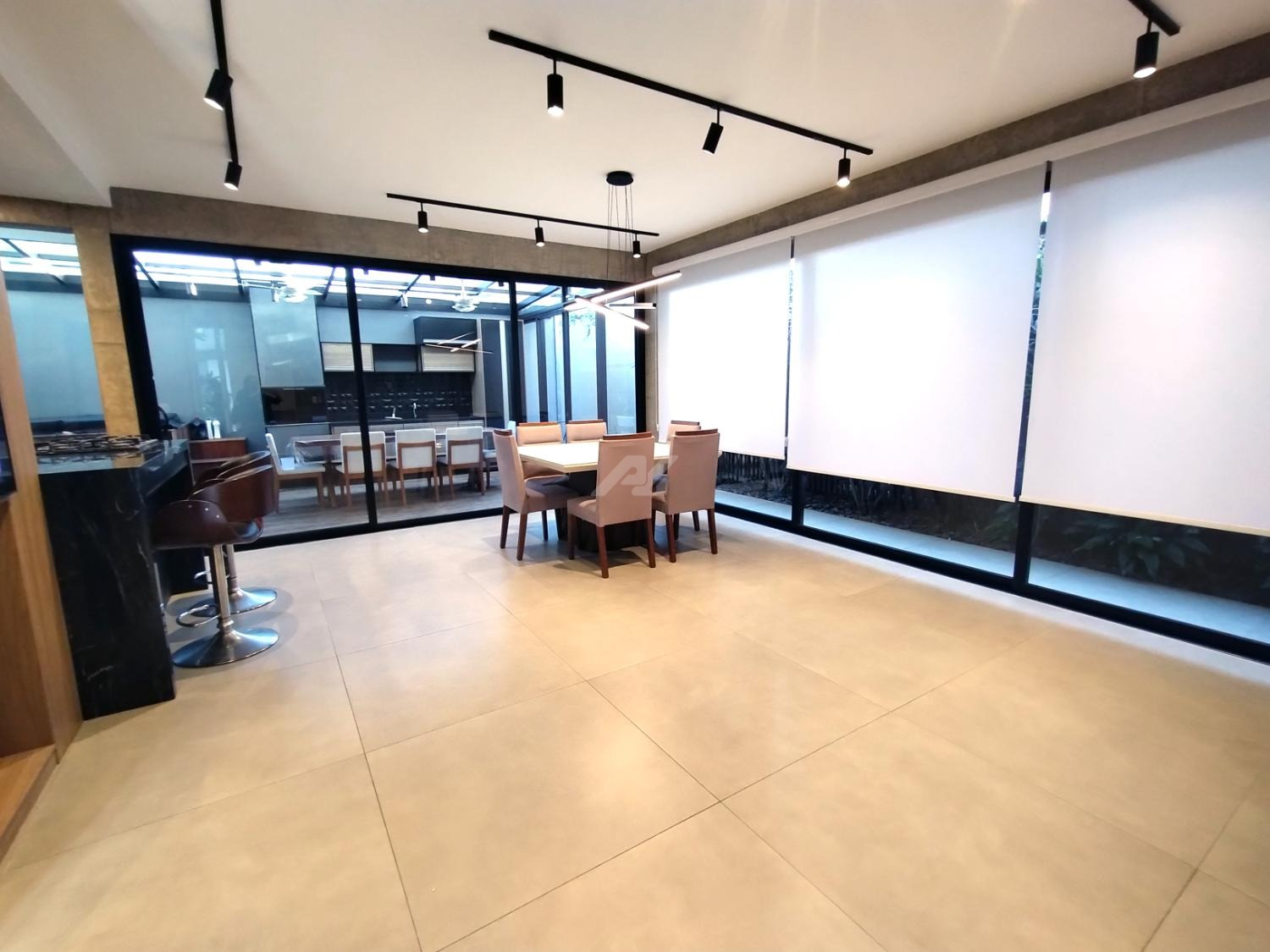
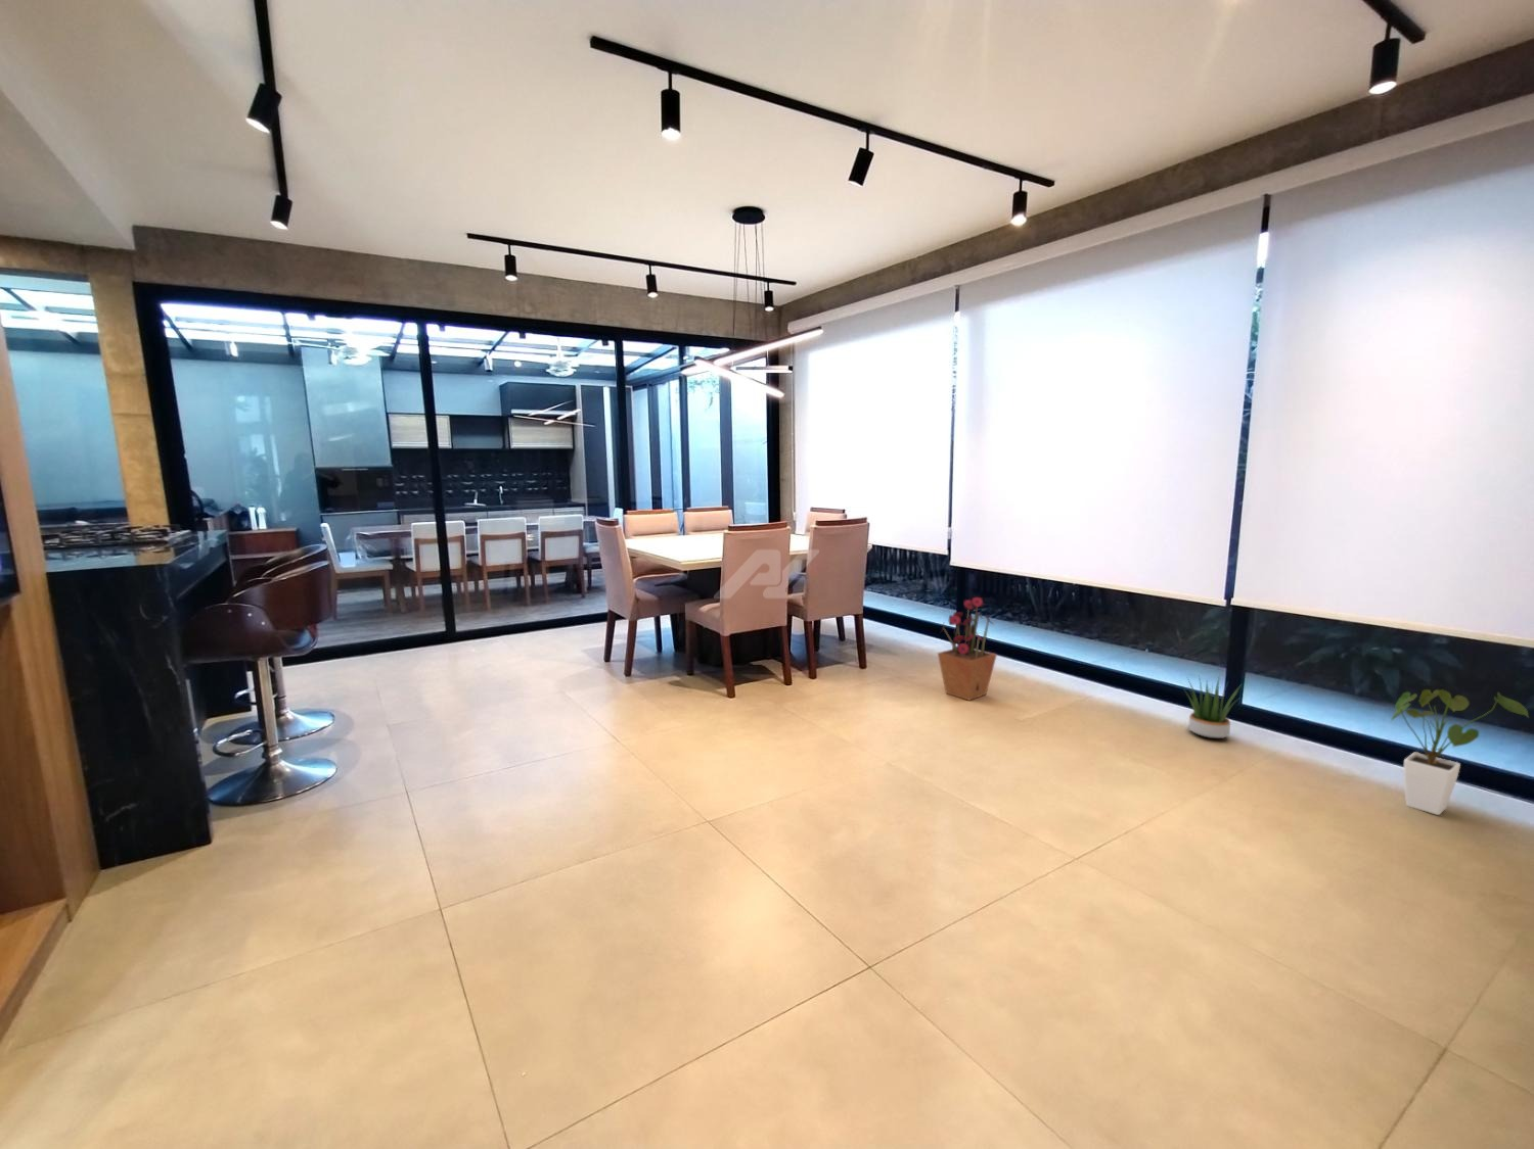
+ potted plant [1183,675,1243,740]
+ house plant [1388,688,1530,816]
+ potted plant [937,596,998,701]
